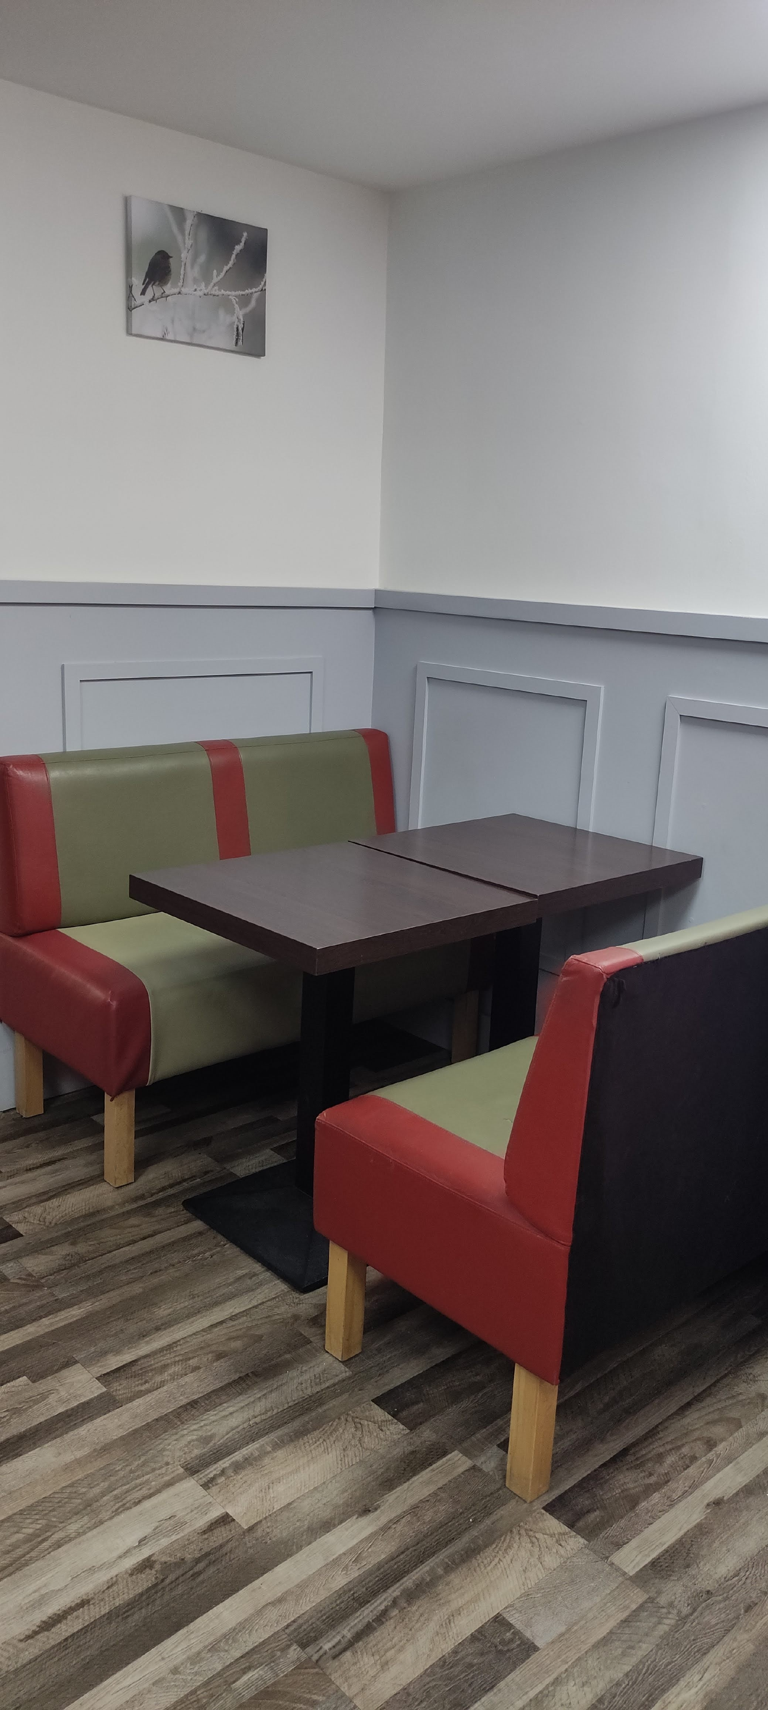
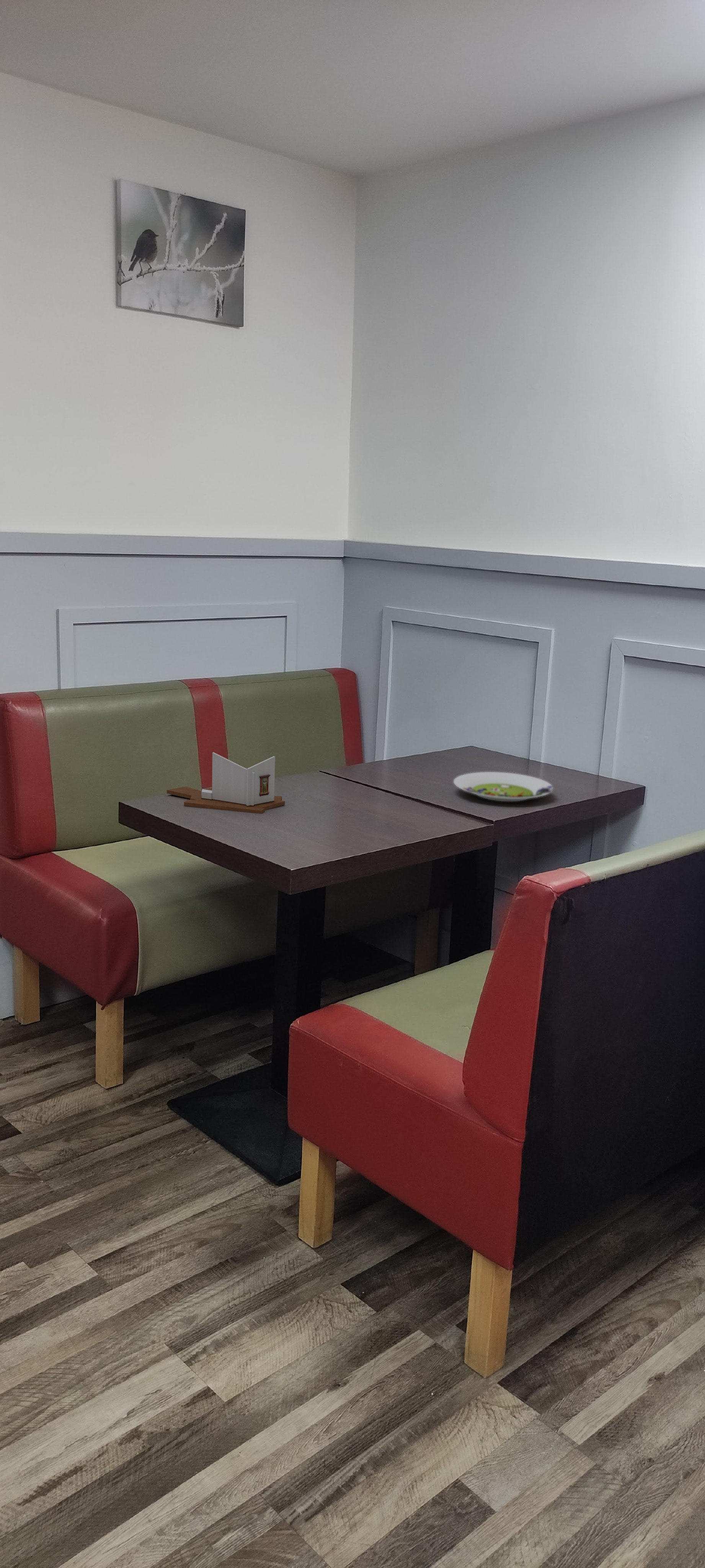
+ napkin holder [166,752,285,814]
+ salad plate [453,771,555,802]
